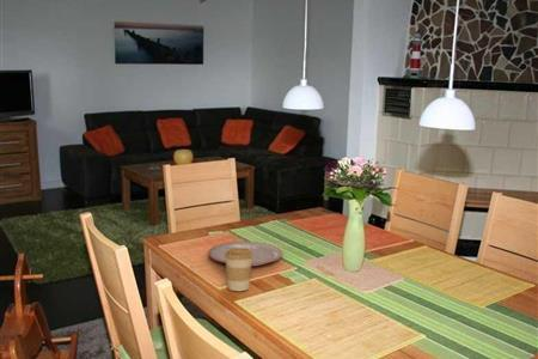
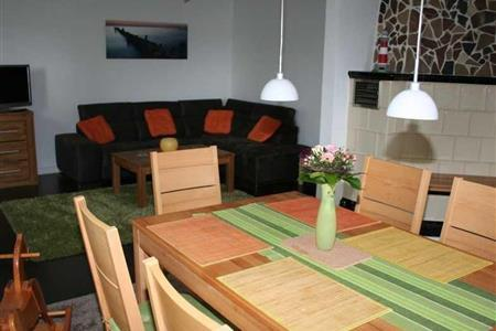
- plate [207,241,285,267]
- coffee cup [225,248,253,292]
